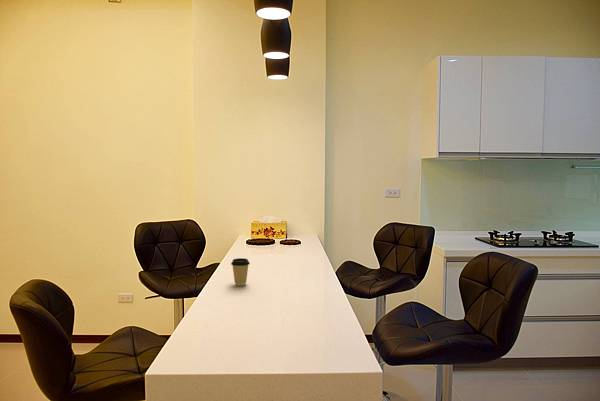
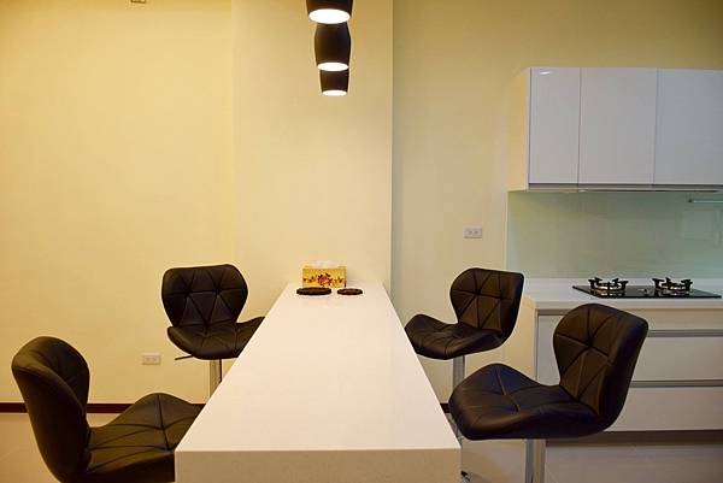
- coffee cup [230,257,251,286]
